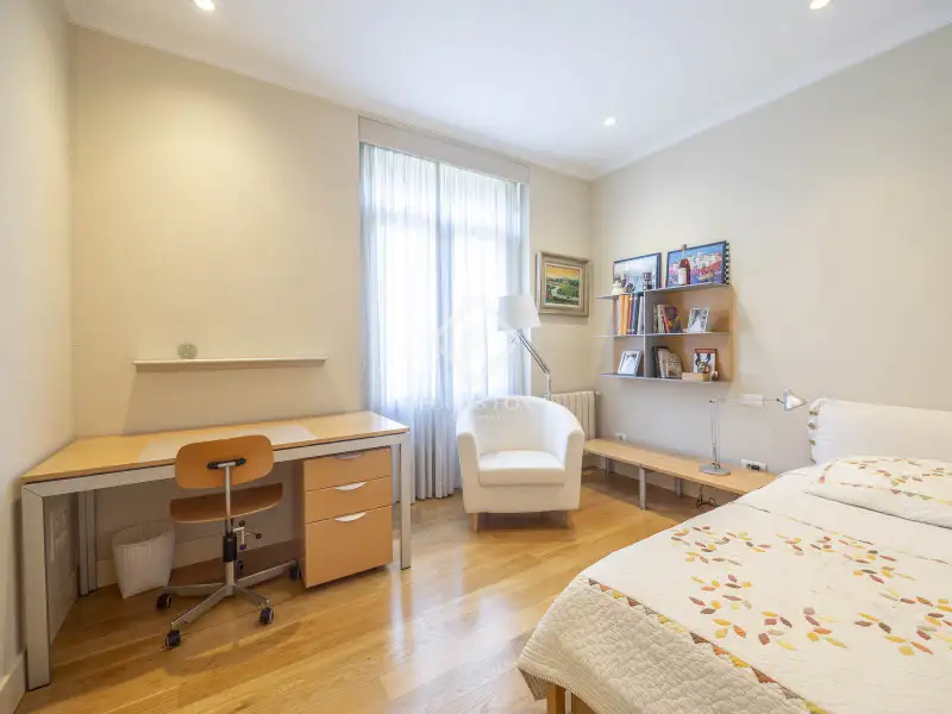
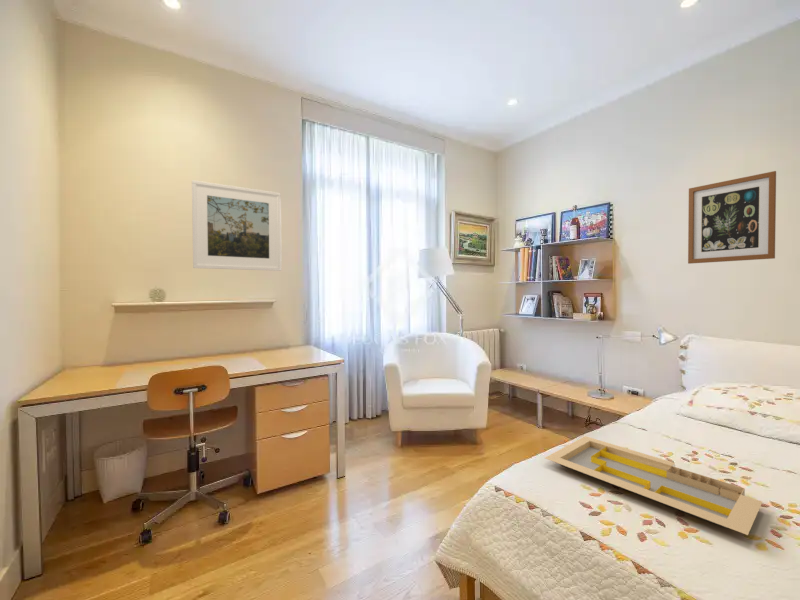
+ serving tray [544,435,763,536]
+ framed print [191,179,282,272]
+ wall art [687,170,777,265]
